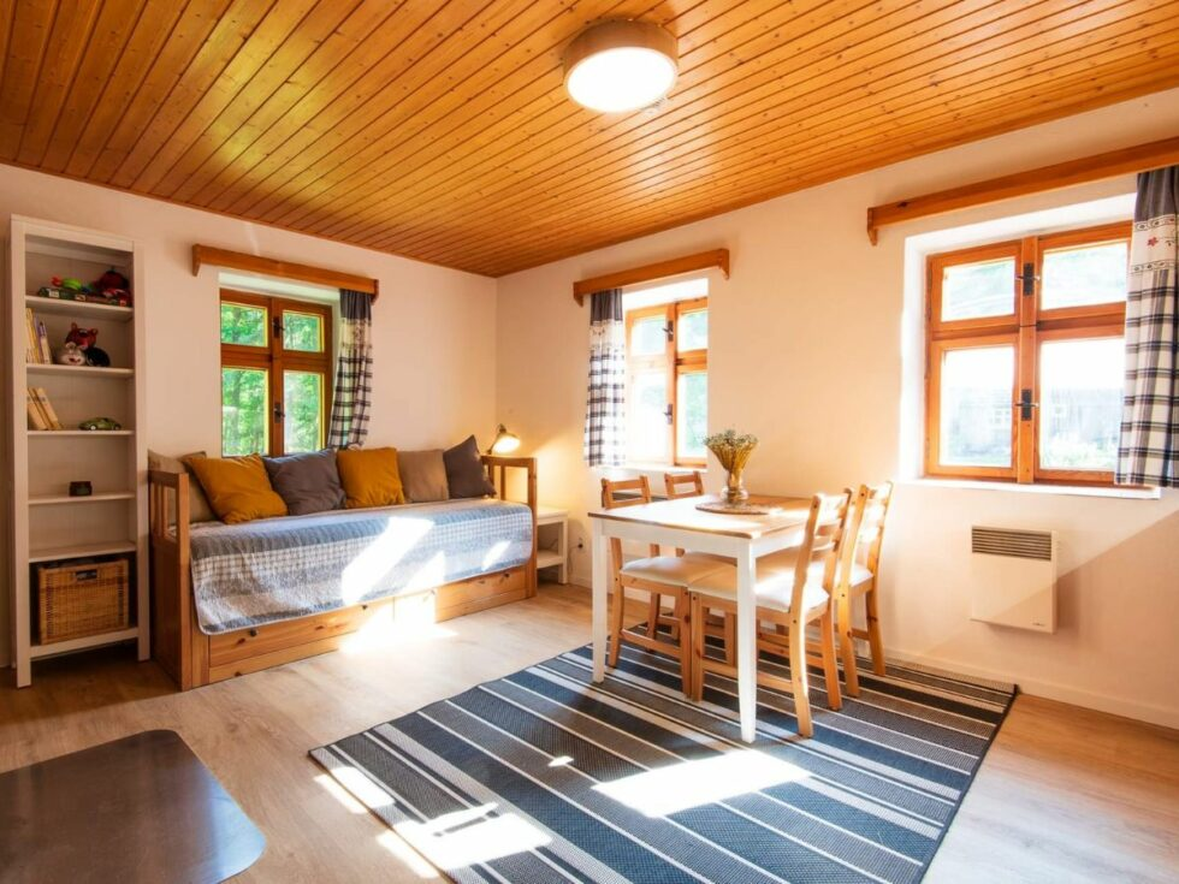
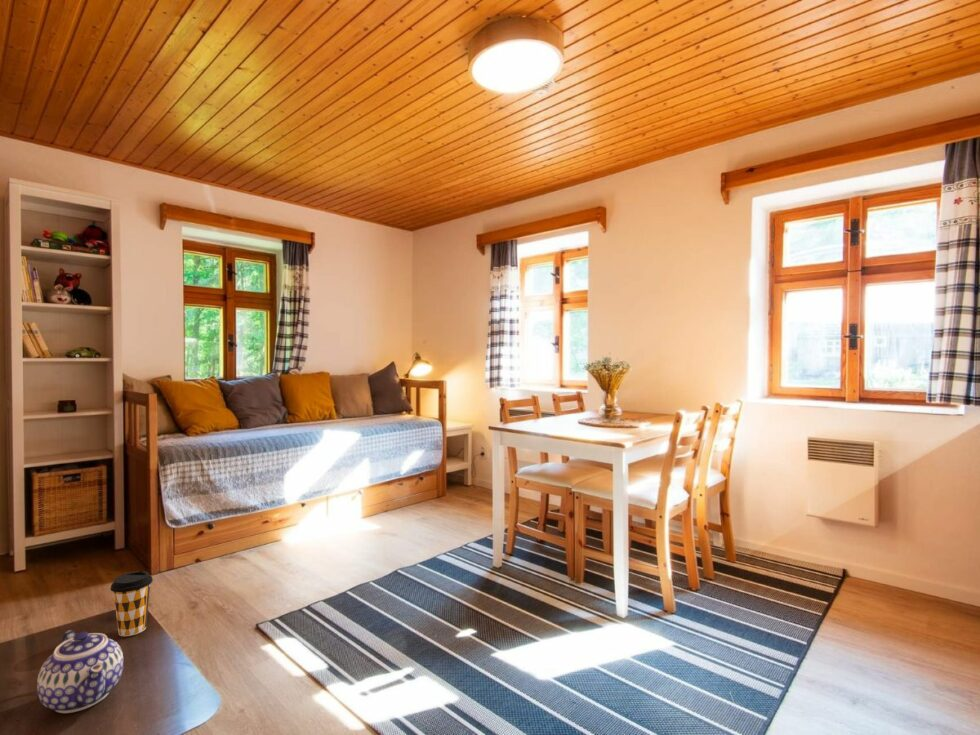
+ coffee cup [109,570,154,637]
+ teapot [36,629,124,714]
